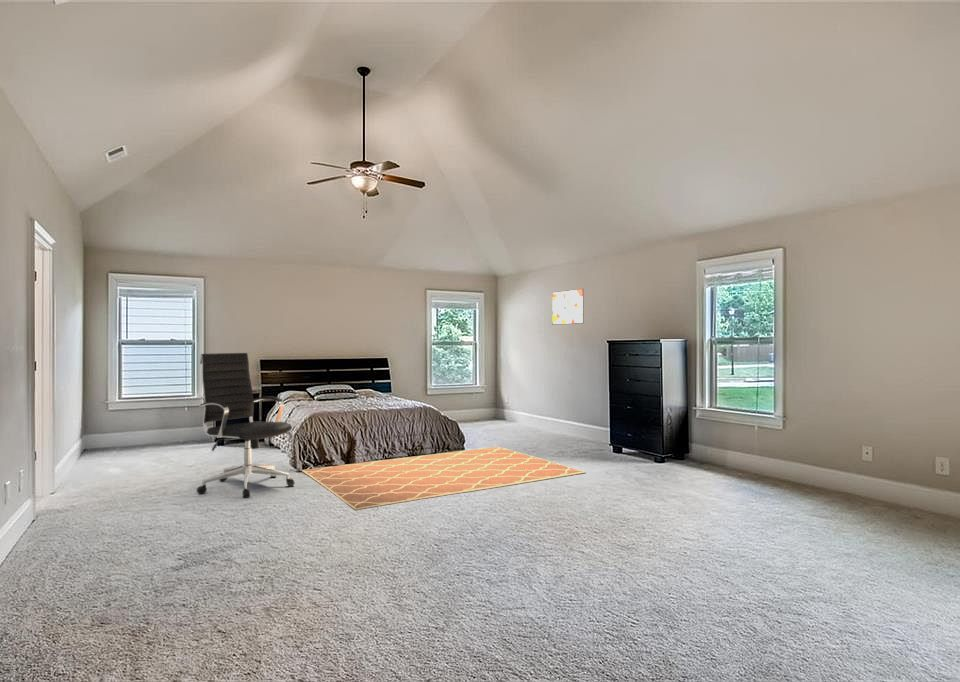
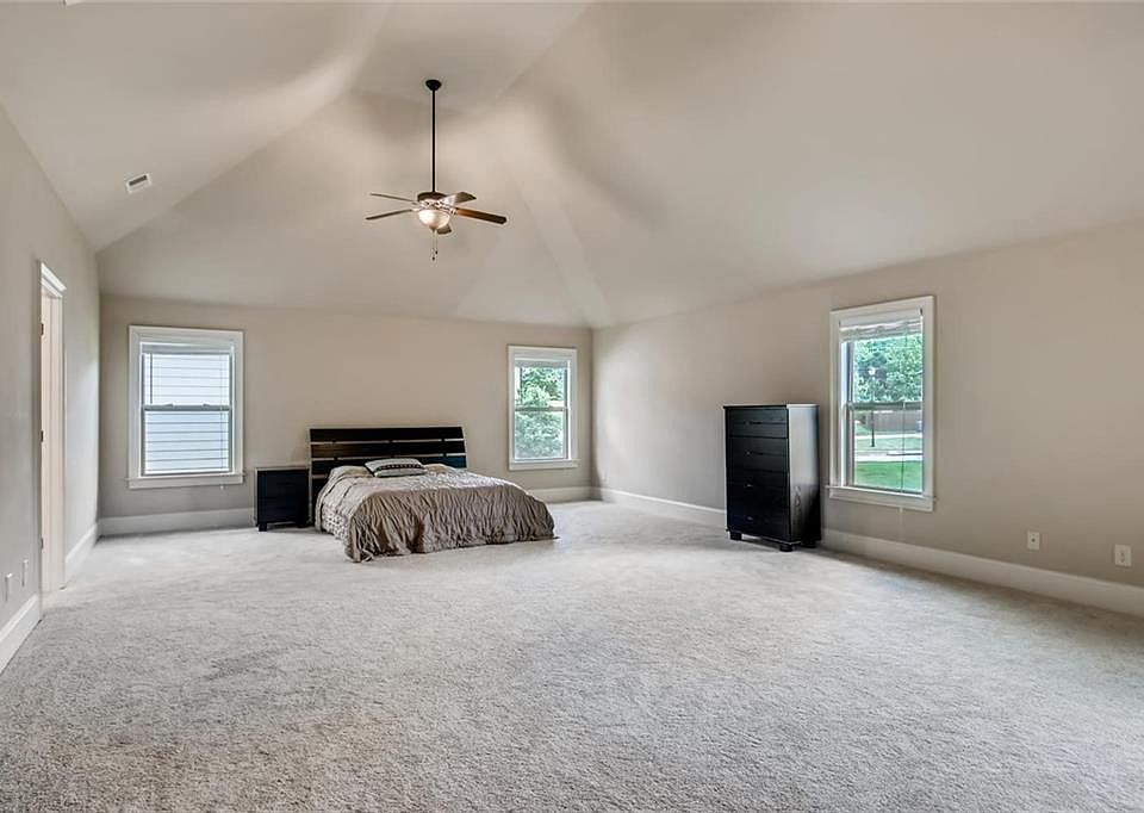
- wall art [551,288,584,326]
- rug [301,446,586,511]
- chair [196,352,295,499]
